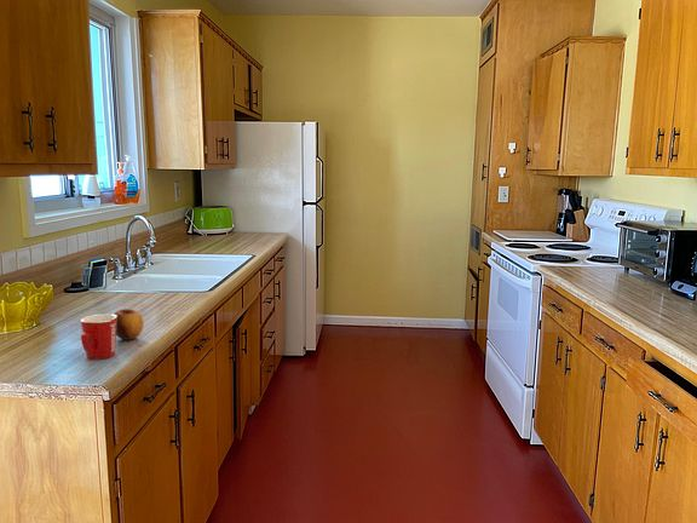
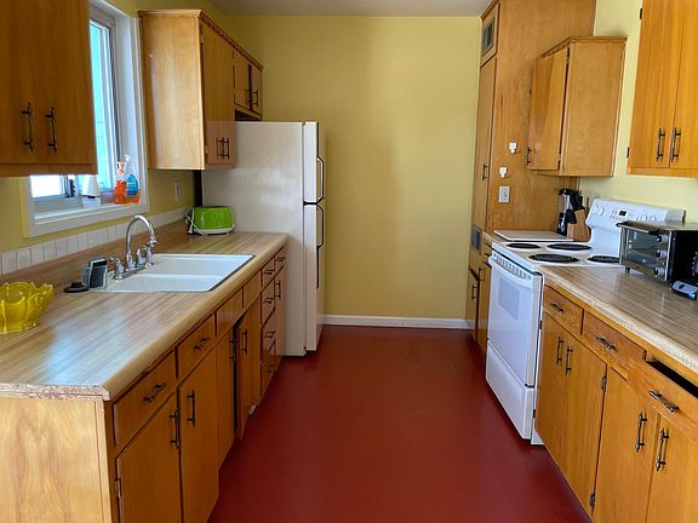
- mug [80,314,117,361]
- apple [111,308,144,341]
